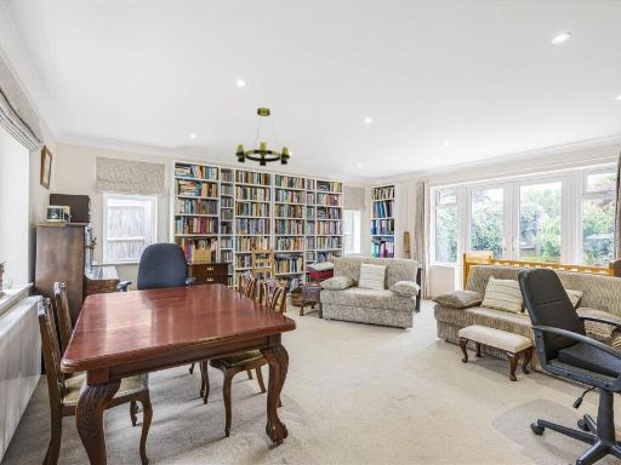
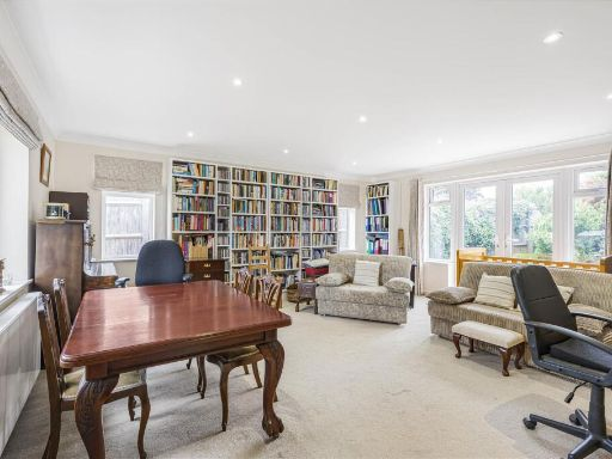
- chandelier [234,107,291,167]
